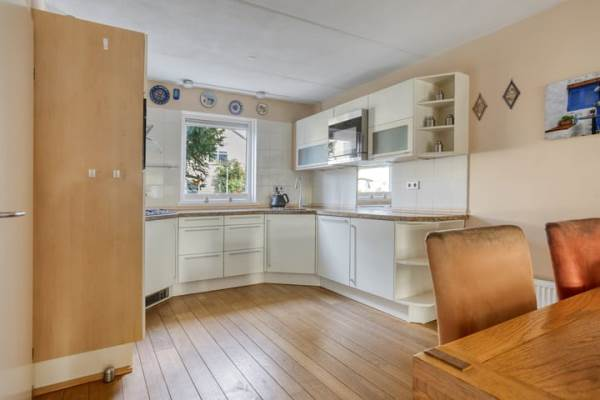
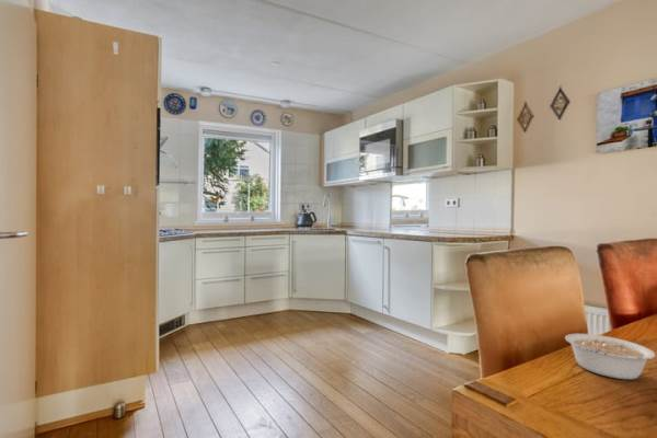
+ legume [564,333,657,380]
